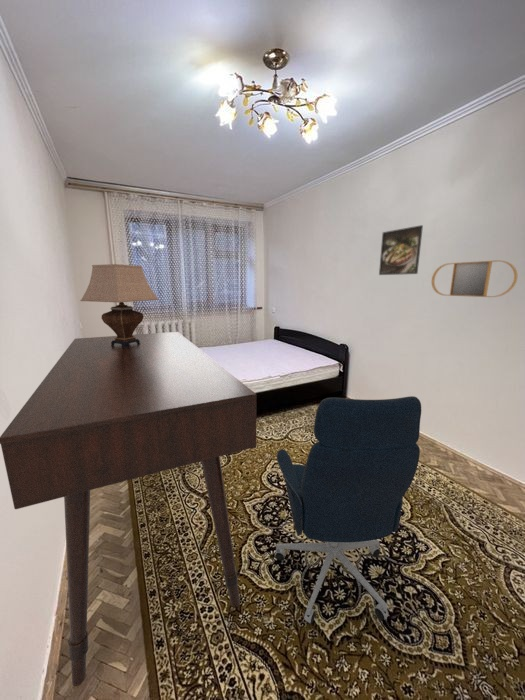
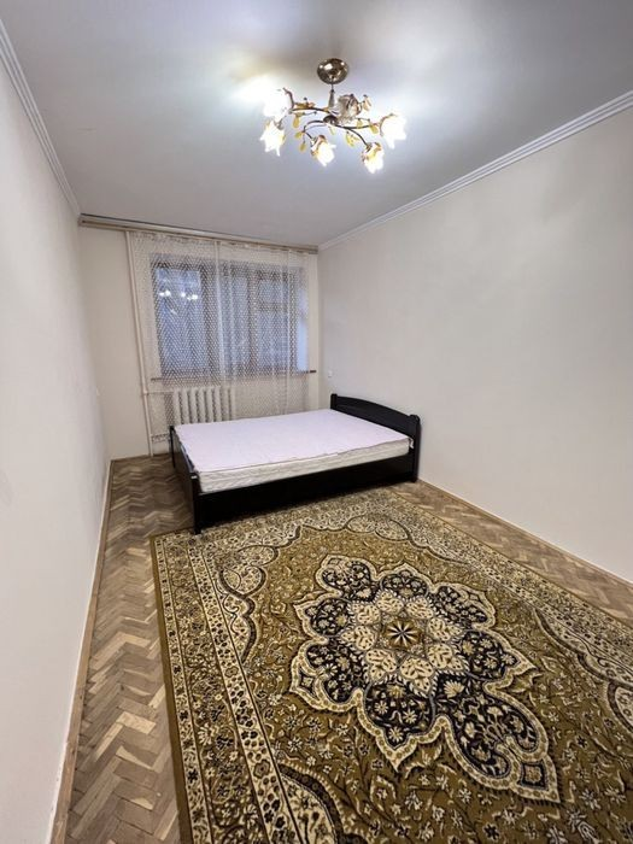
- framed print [378,224,424,276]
- desk [0,331,258,687]
- home mirror [431,259,518,298]
- table lamp [79,263,160,348]
- office chair [274,395,422,625]
